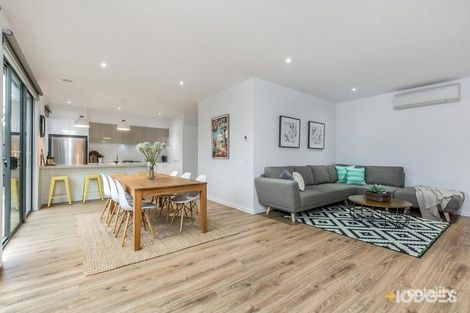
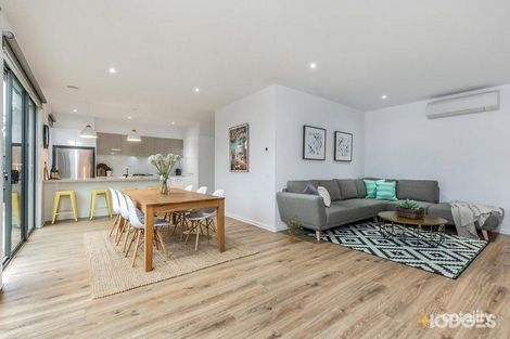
+ potted plant [284,214,304,242]
